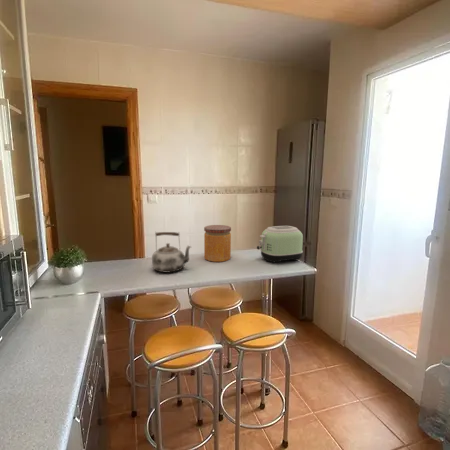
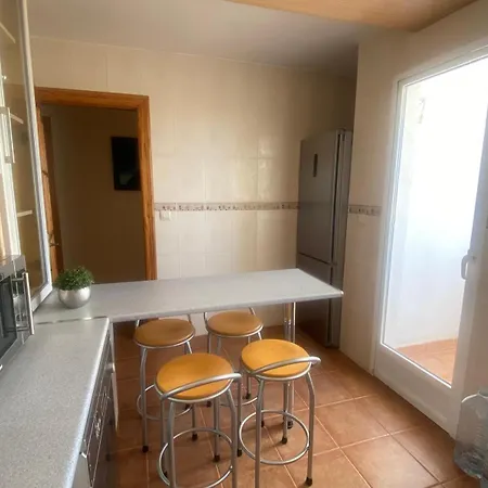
- jar [203,224,232,263]
- kettle [151,231,192,274]
- toaster [256,225,304,264]
